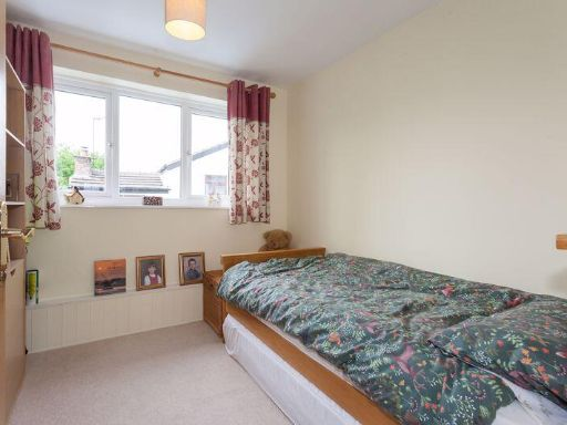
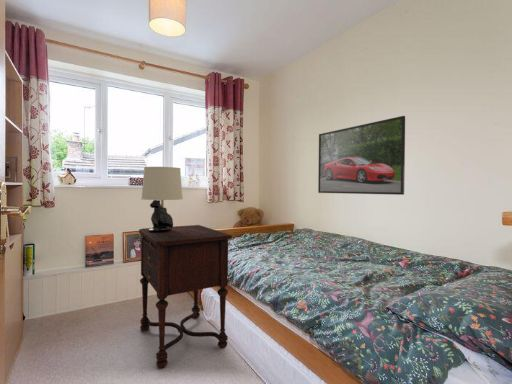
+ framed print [317,115,406,196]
+ table lamp [140,166,184,232]
+ side table [138,224,233,369]
